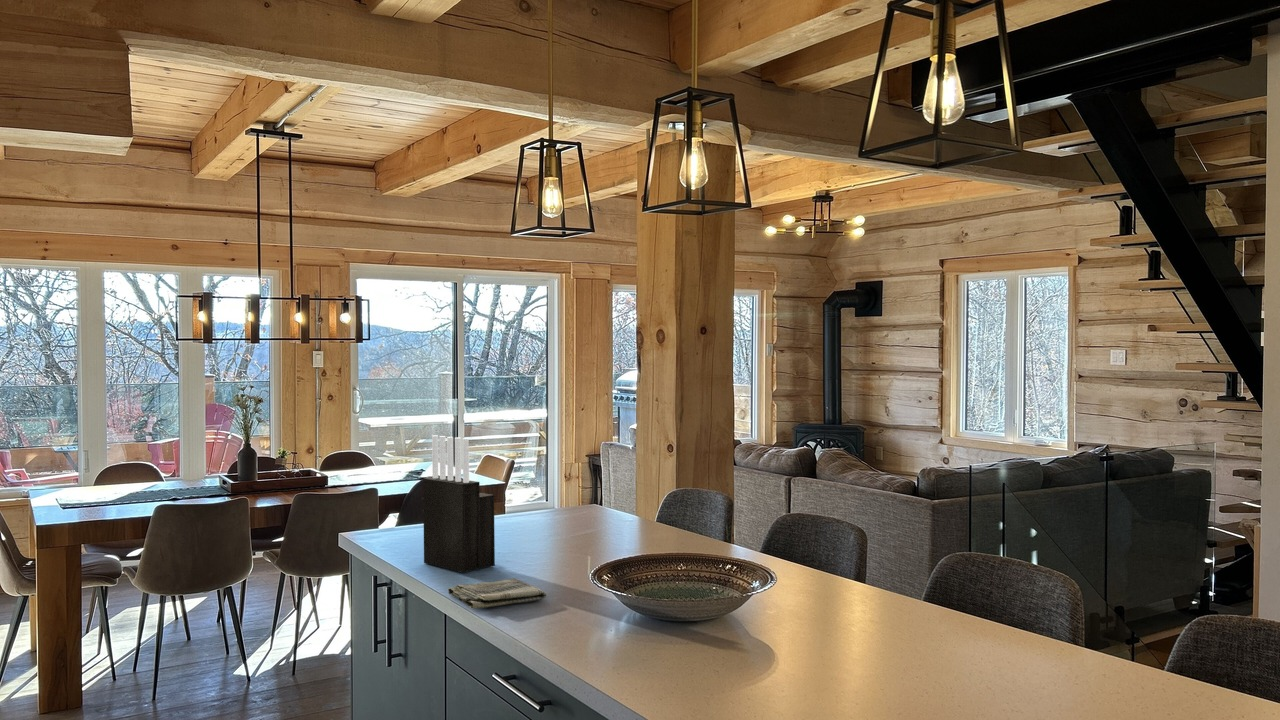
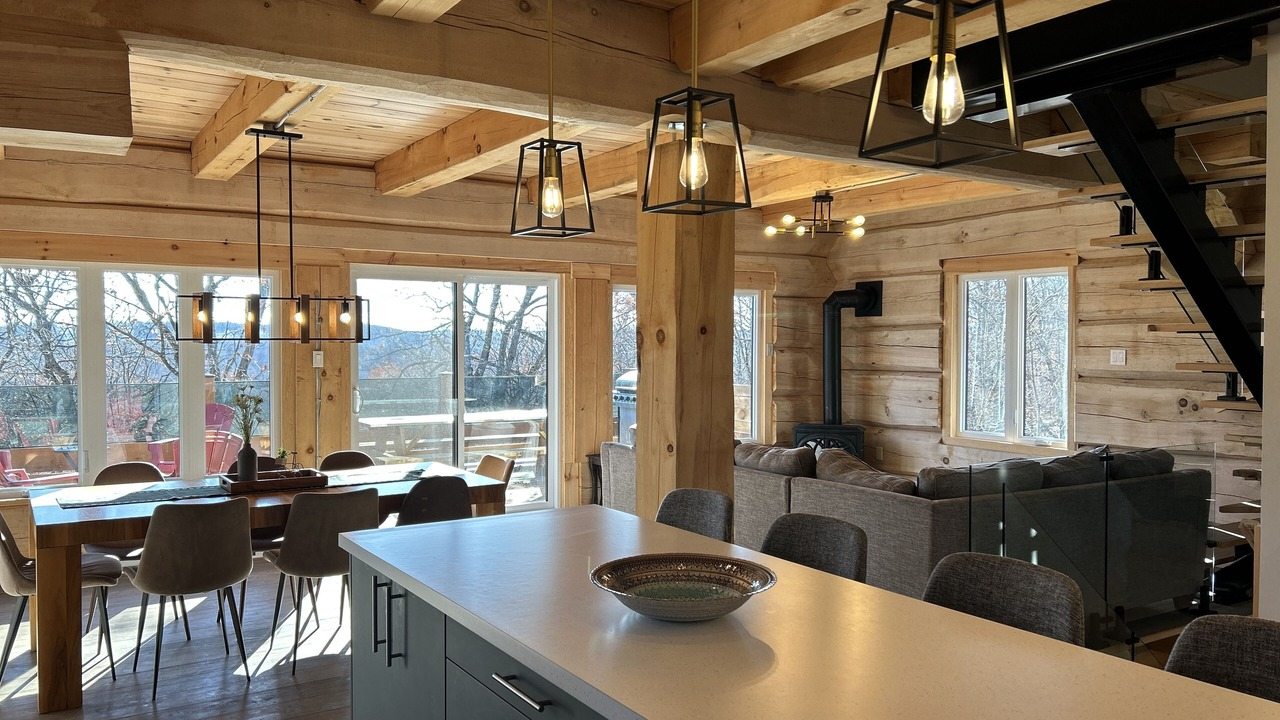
- dish towel [447,577,547,610]
- knife block [422,434,496,574]
